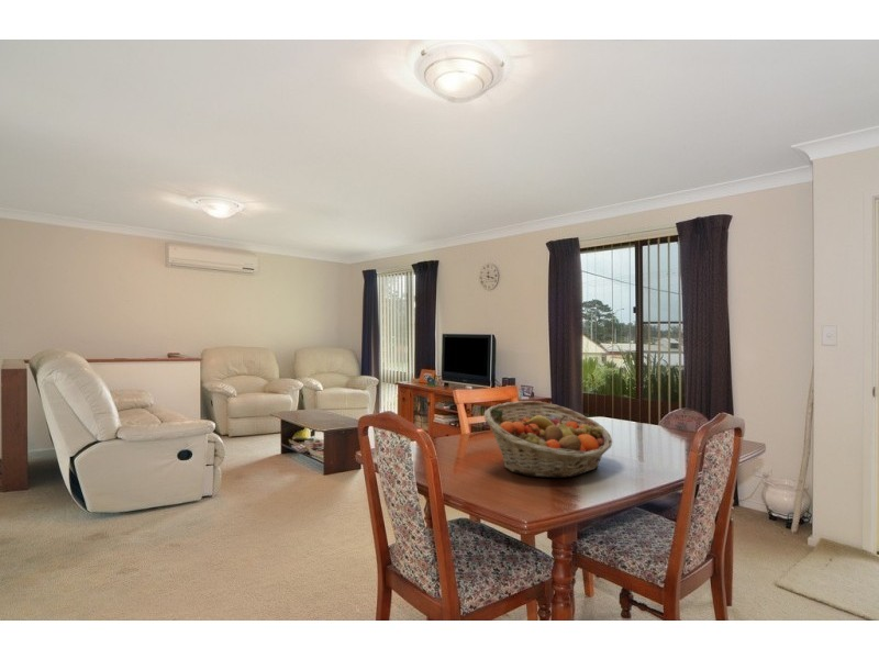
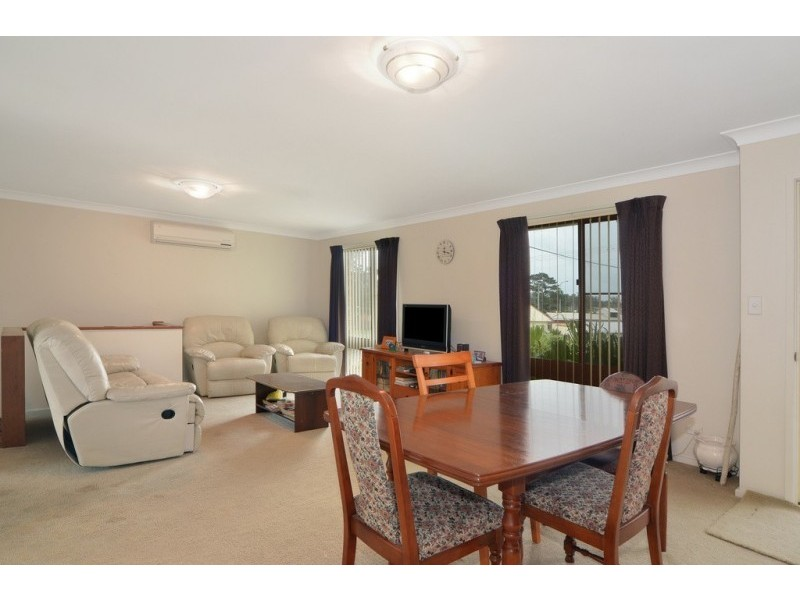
- fruit basket [483,400,613,479]
